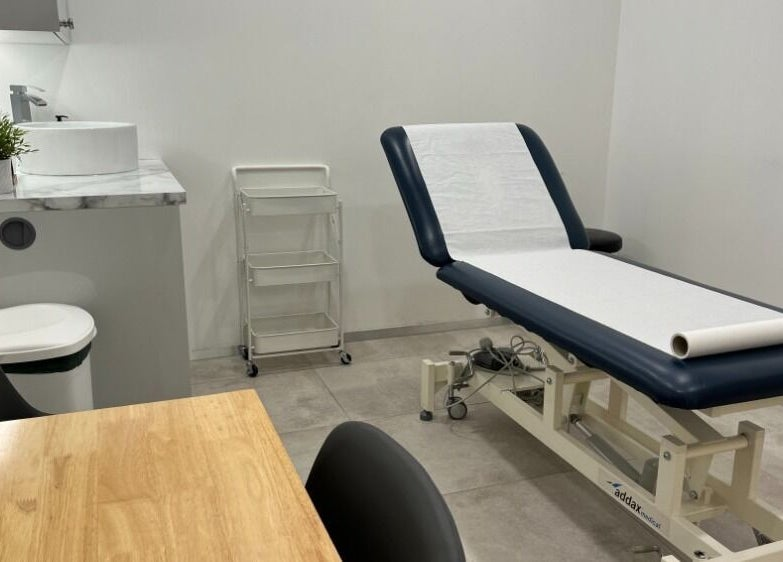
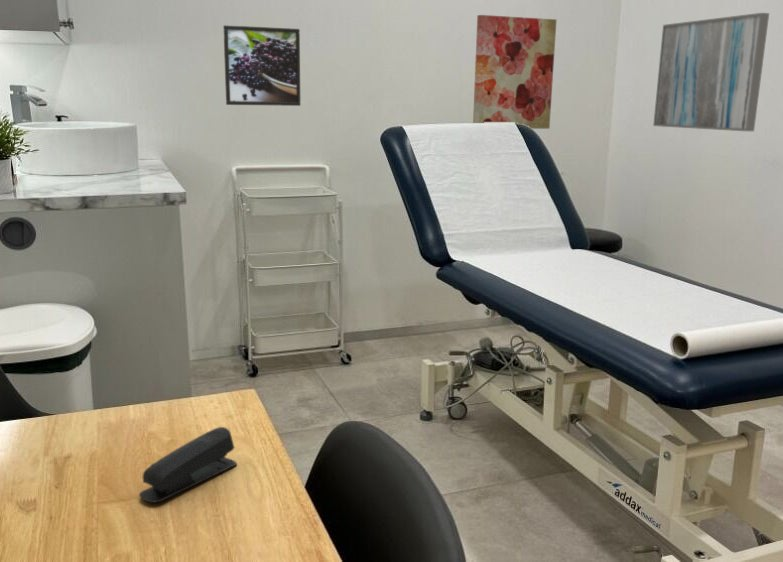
+ stapler [138,426,238,504]
+ wall art [652,12,770,132]
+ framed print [222,24,302,107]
+ wall art [472,14,557,130]
